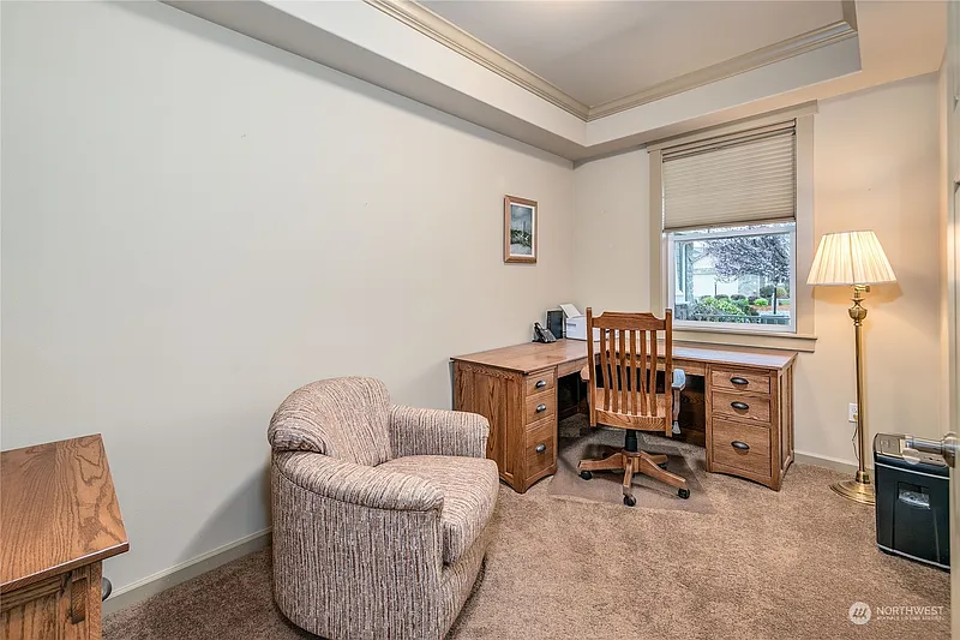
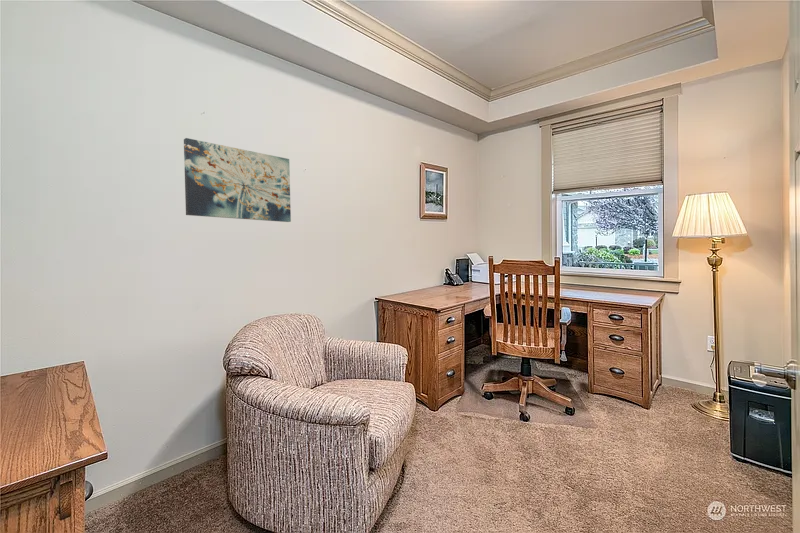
+ wall art [183,137,292,223]
